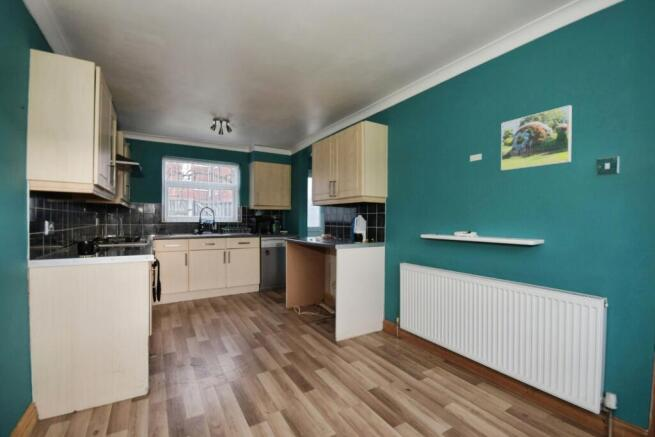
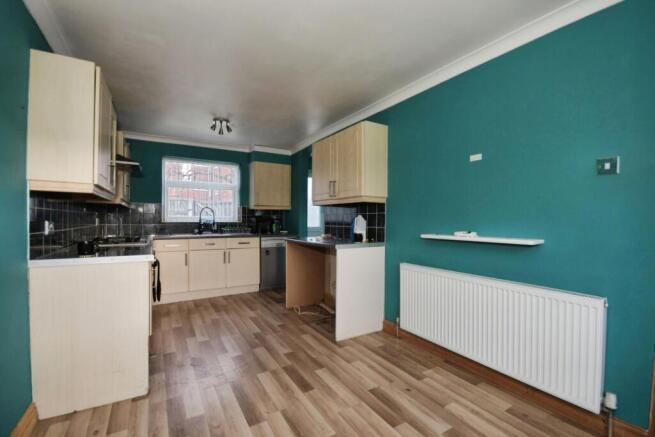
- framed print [500,104,573,171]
